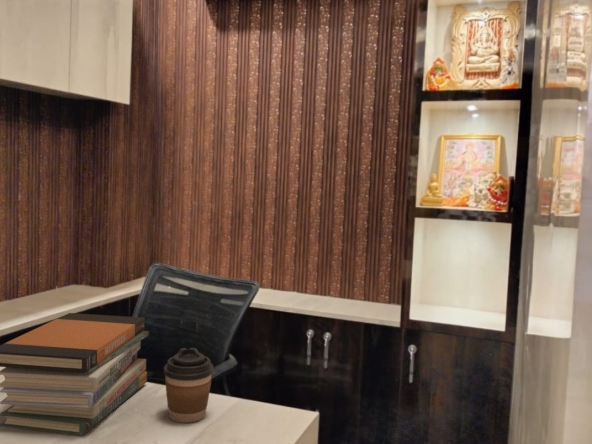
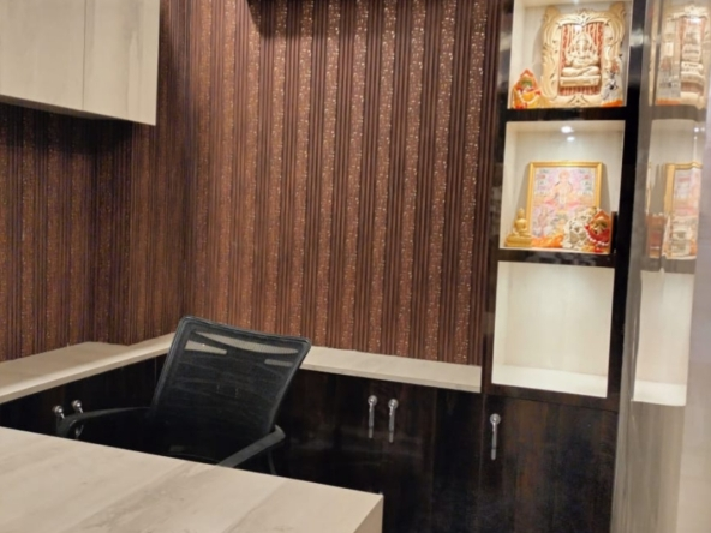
- coffee cup [163,347,214,424]
- book stack [0,312,150,437]
